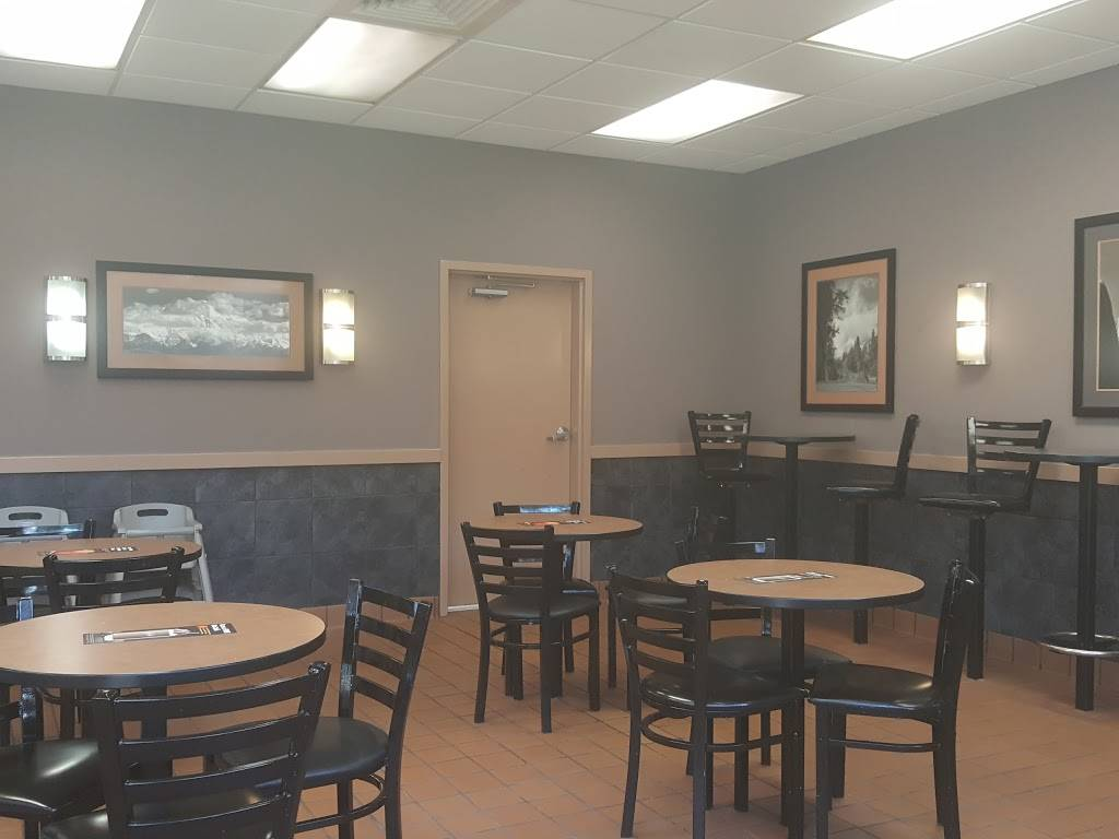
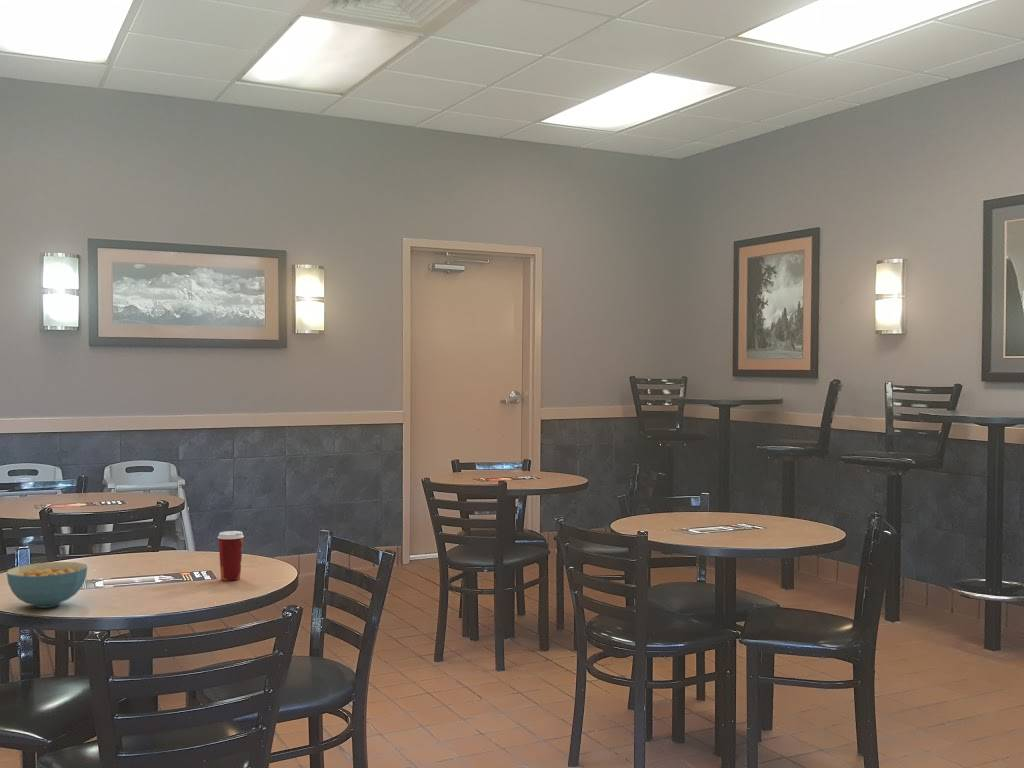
+ paper cup [217,530,245,582]
+ cereal bowl [6,561,88,609]
